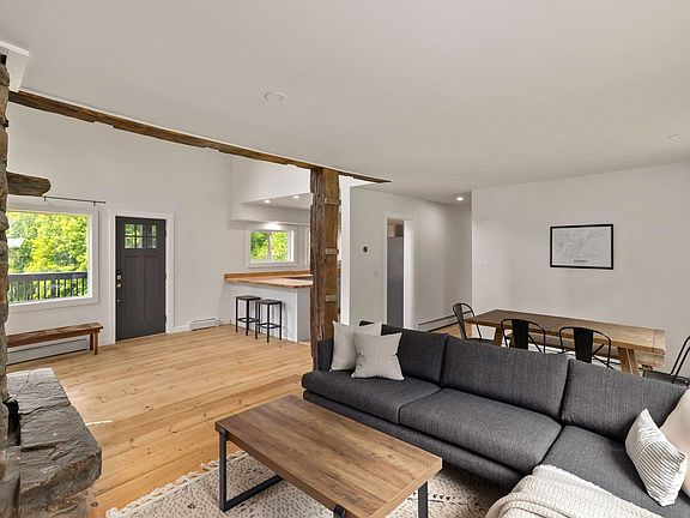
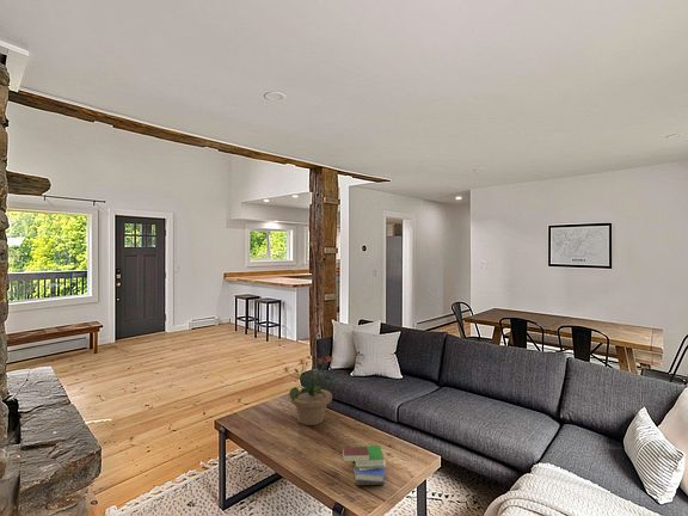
+ book [342,444,387,486]
+ potted plant [282,355,344,426]
